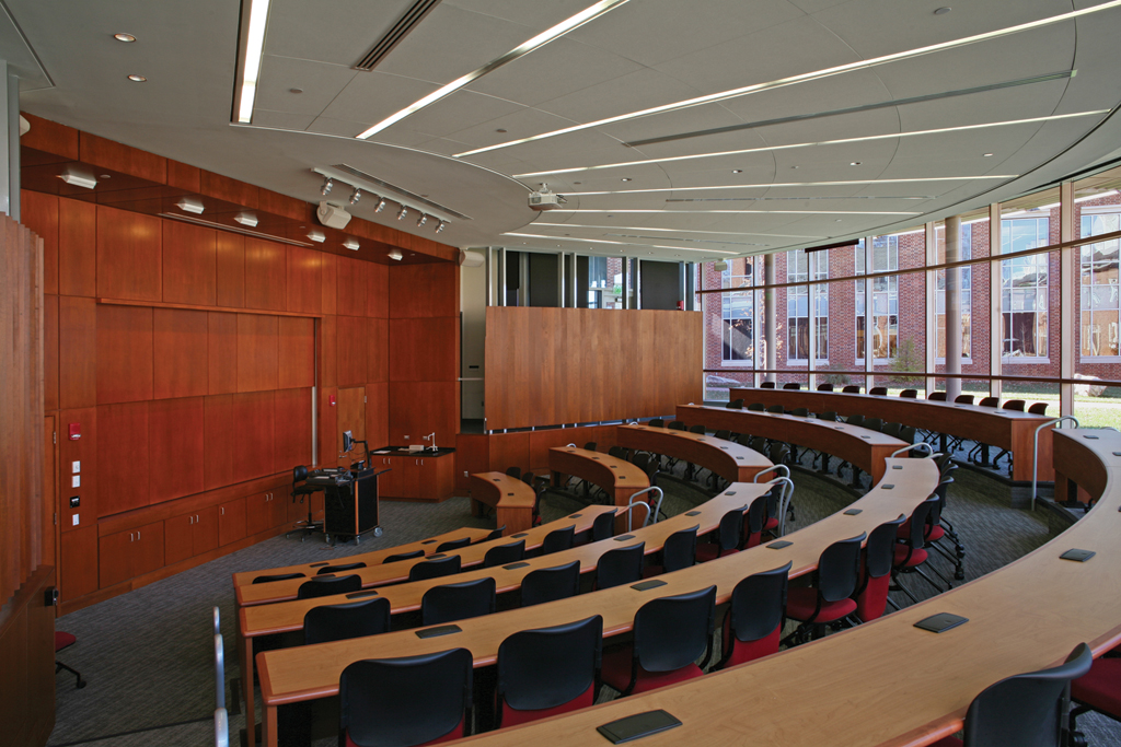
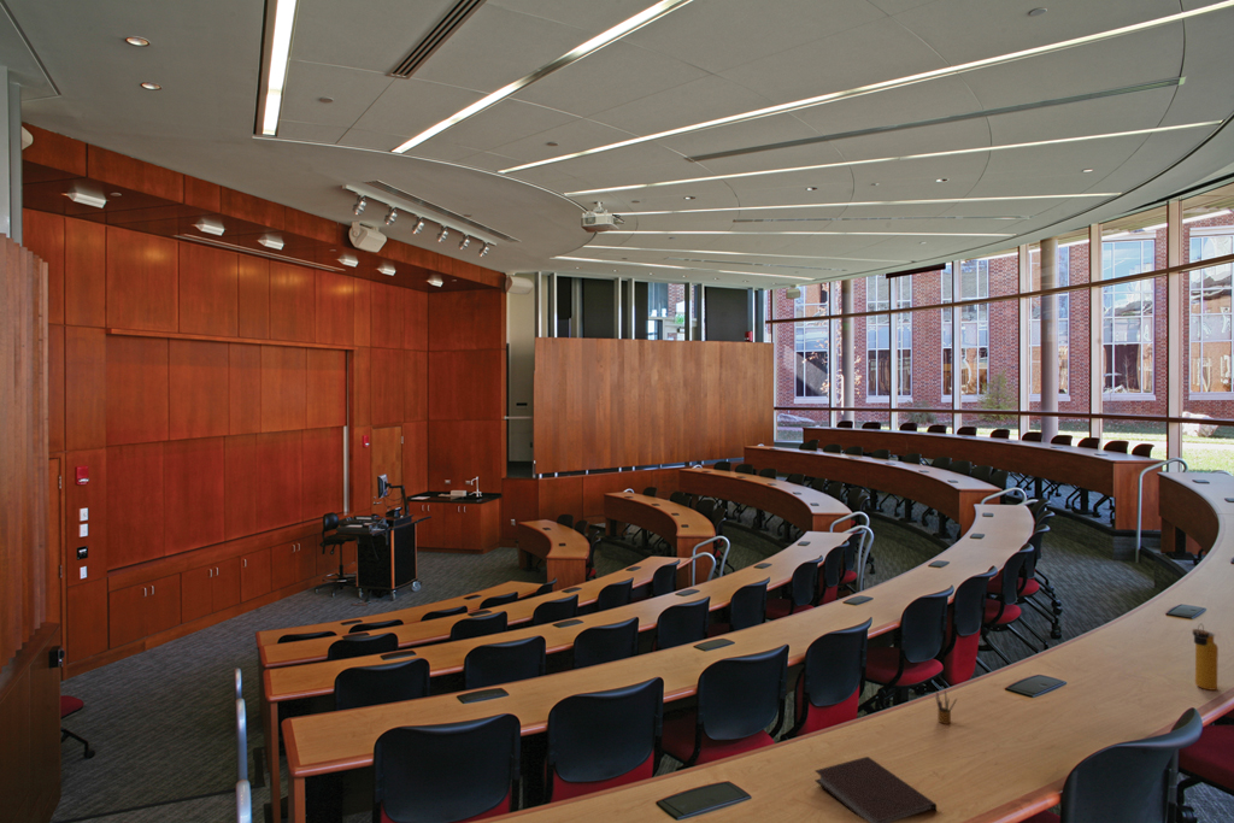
+ water bottle [1192,623,1220,692]
+ notebook [813,756,938,823]
+ pencil box [934,689,958,725]
